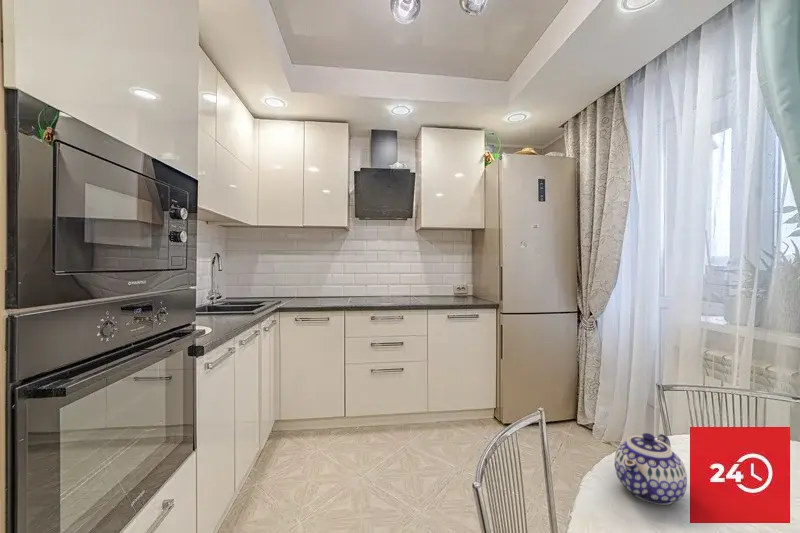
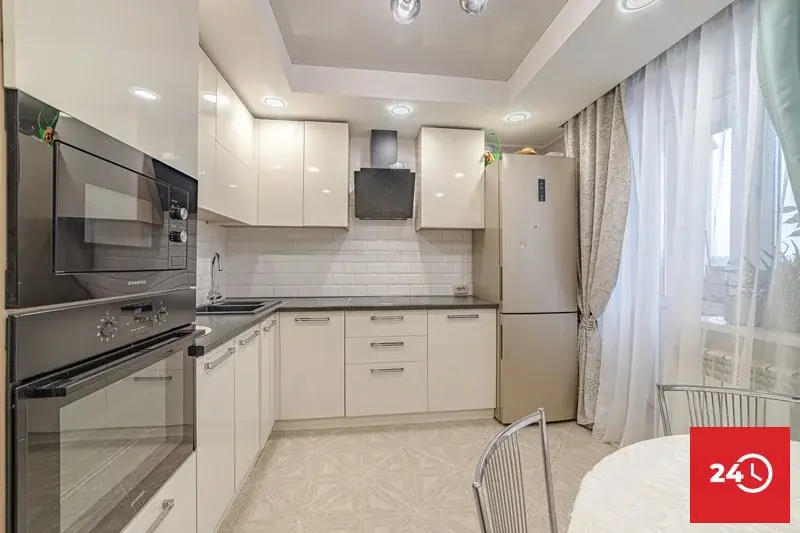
- teapot [613,432,688,506]
